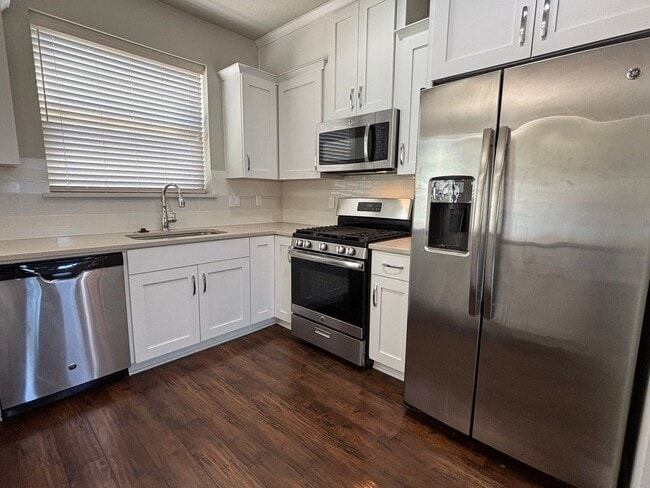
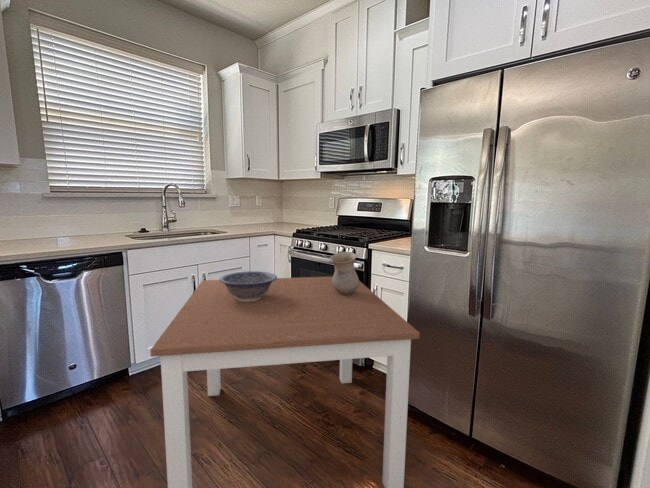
+ decorative bowl [218,270,278,302]
+ vase [329,251,360,295]
+ dining table [149,276,421,488]
